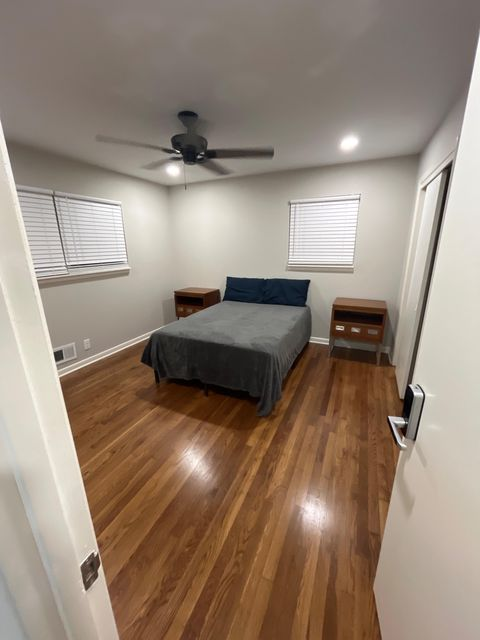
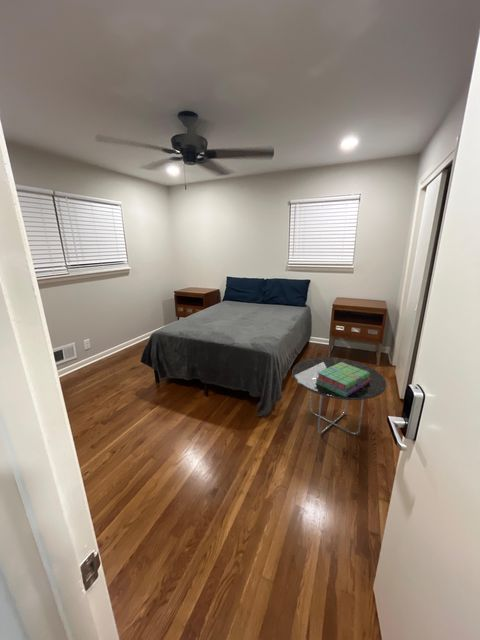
+ stack of books [316,362,371,397]
+ side table [291,356,388,436]
